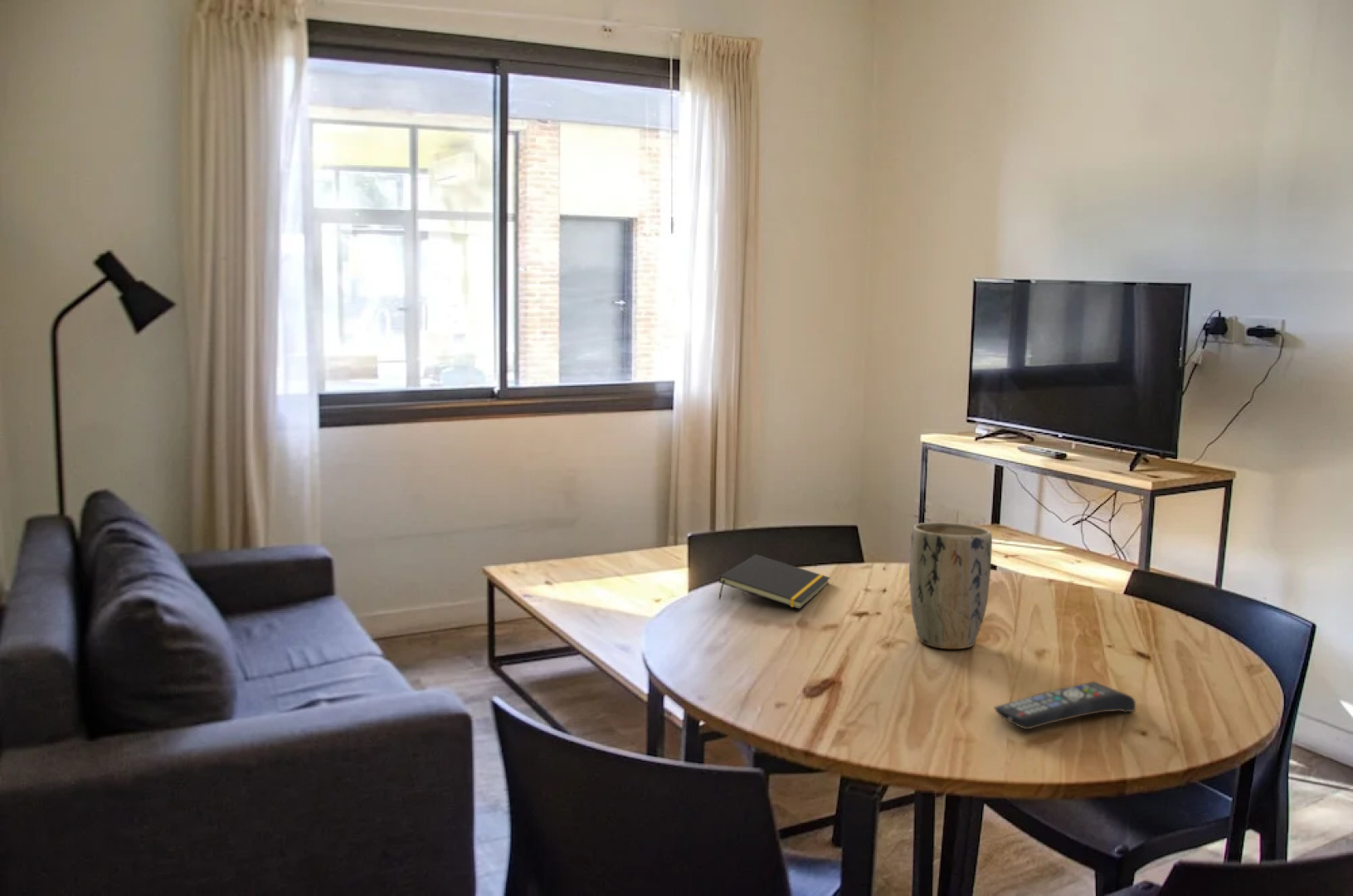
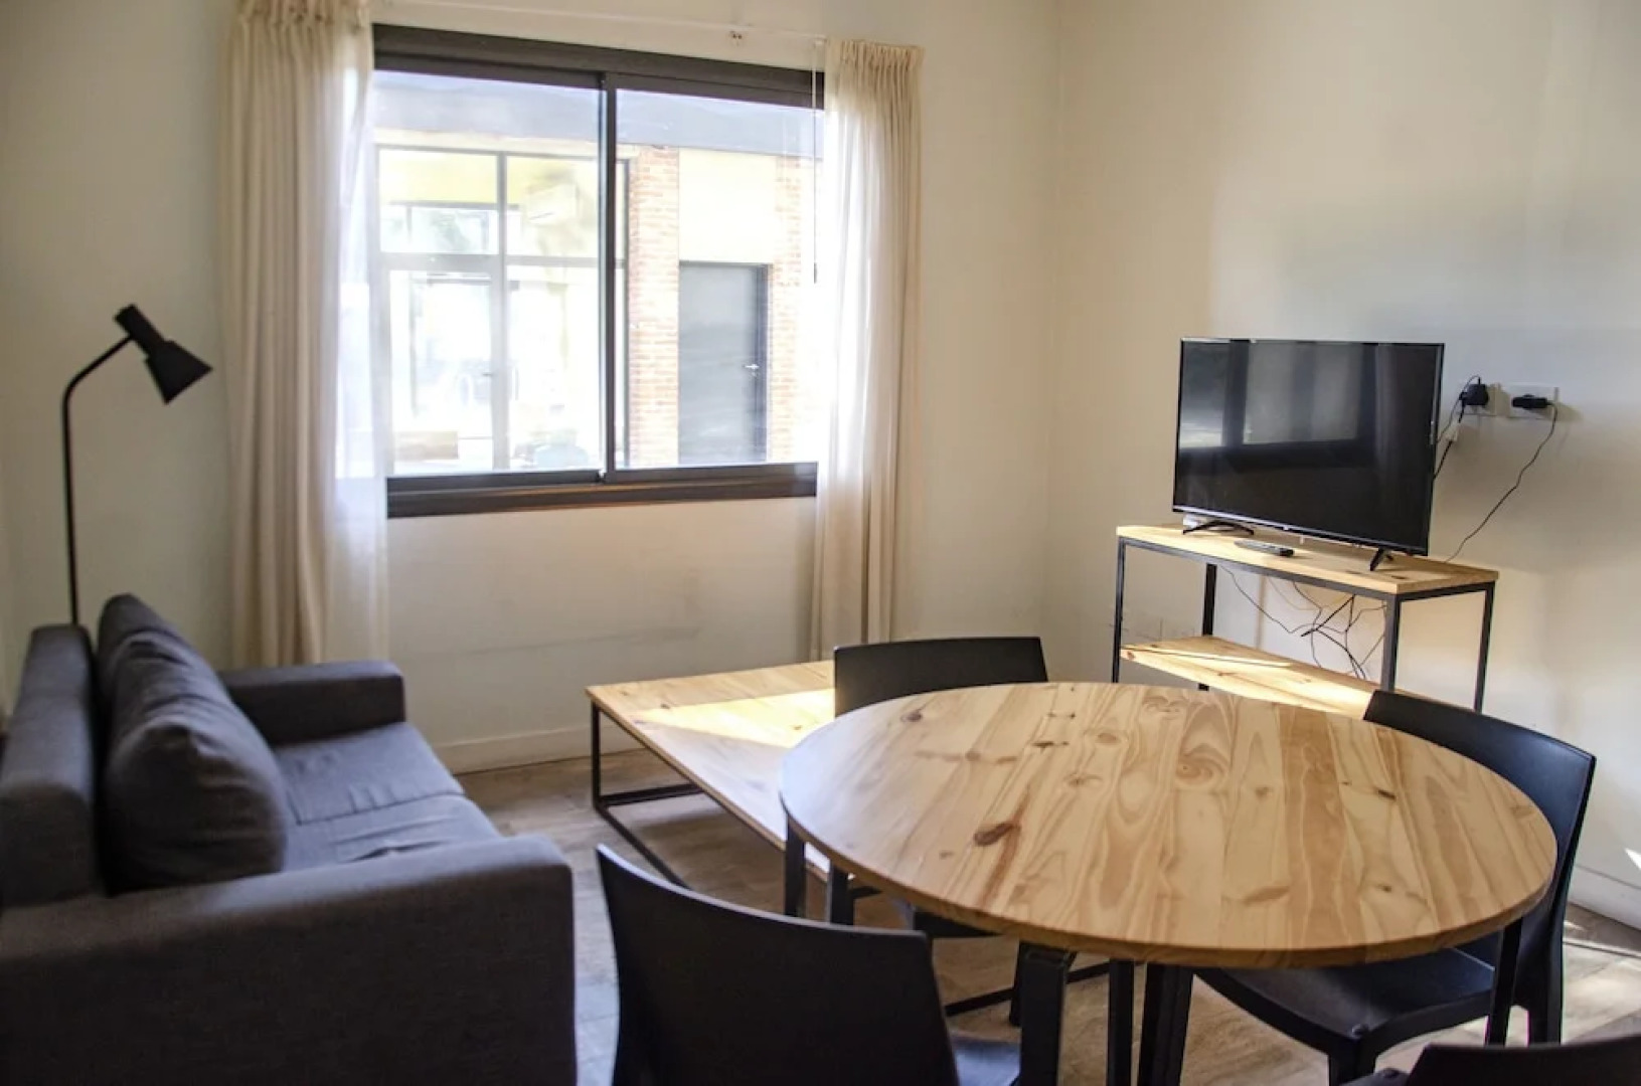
- plant pot [908,522,993,650]
- remote control [994,681,1136,730]
- notepad [718,553,831,610]
